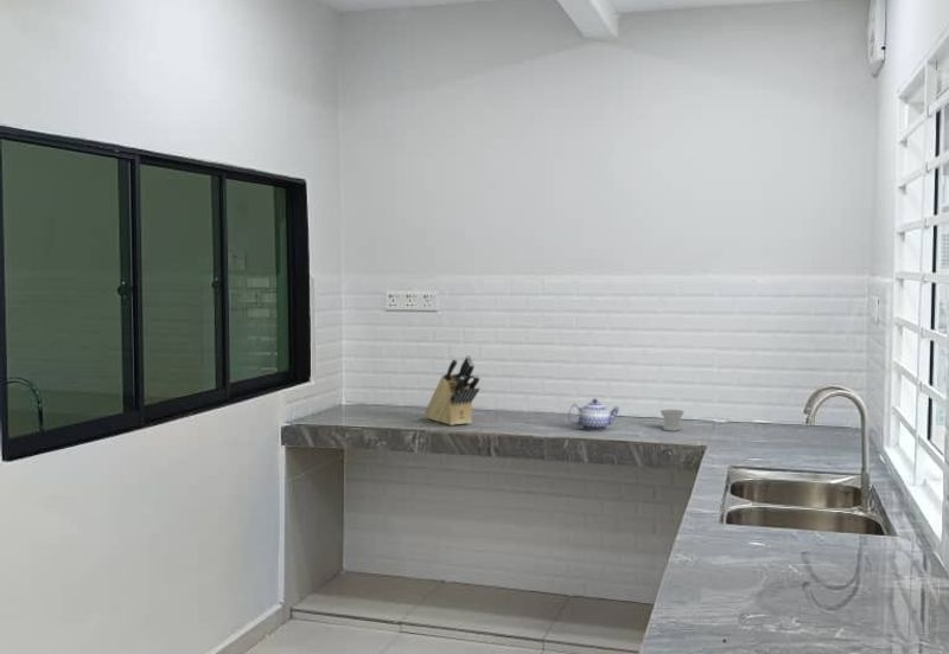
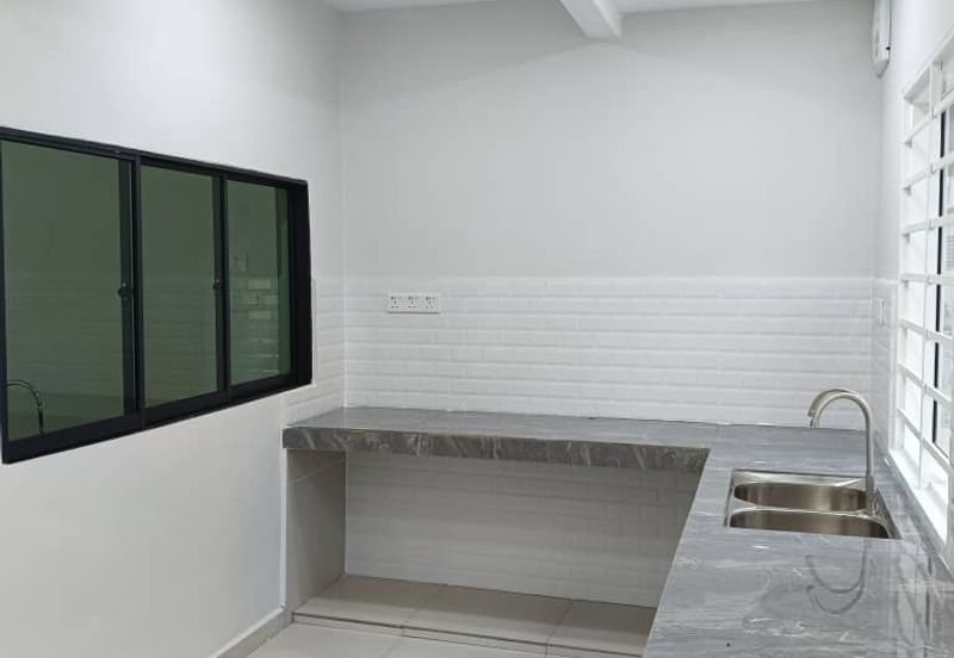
- knife block [423,354,480,427]
- teapot [567,398,620,431]
- cup [660,409,686,431]
